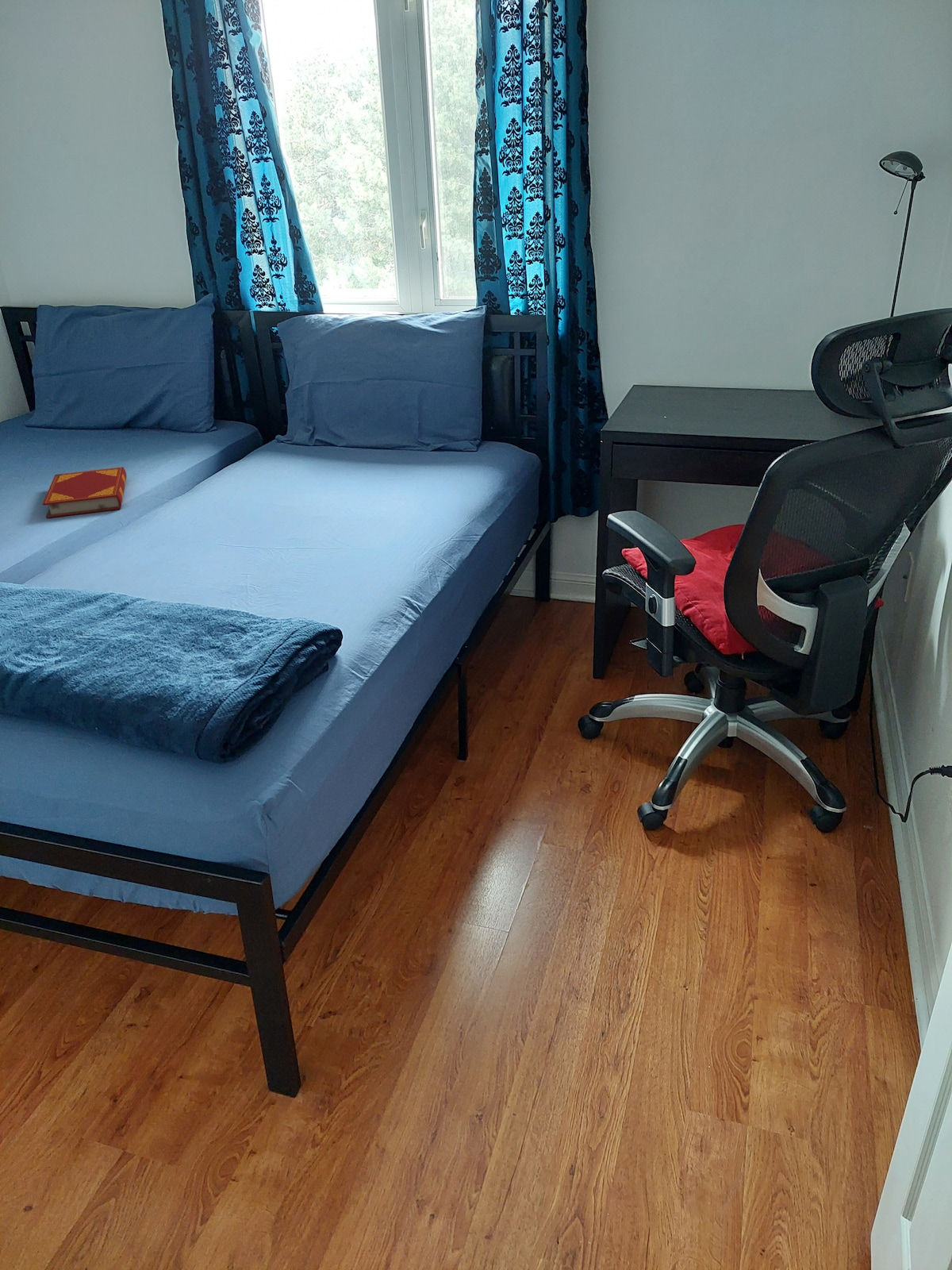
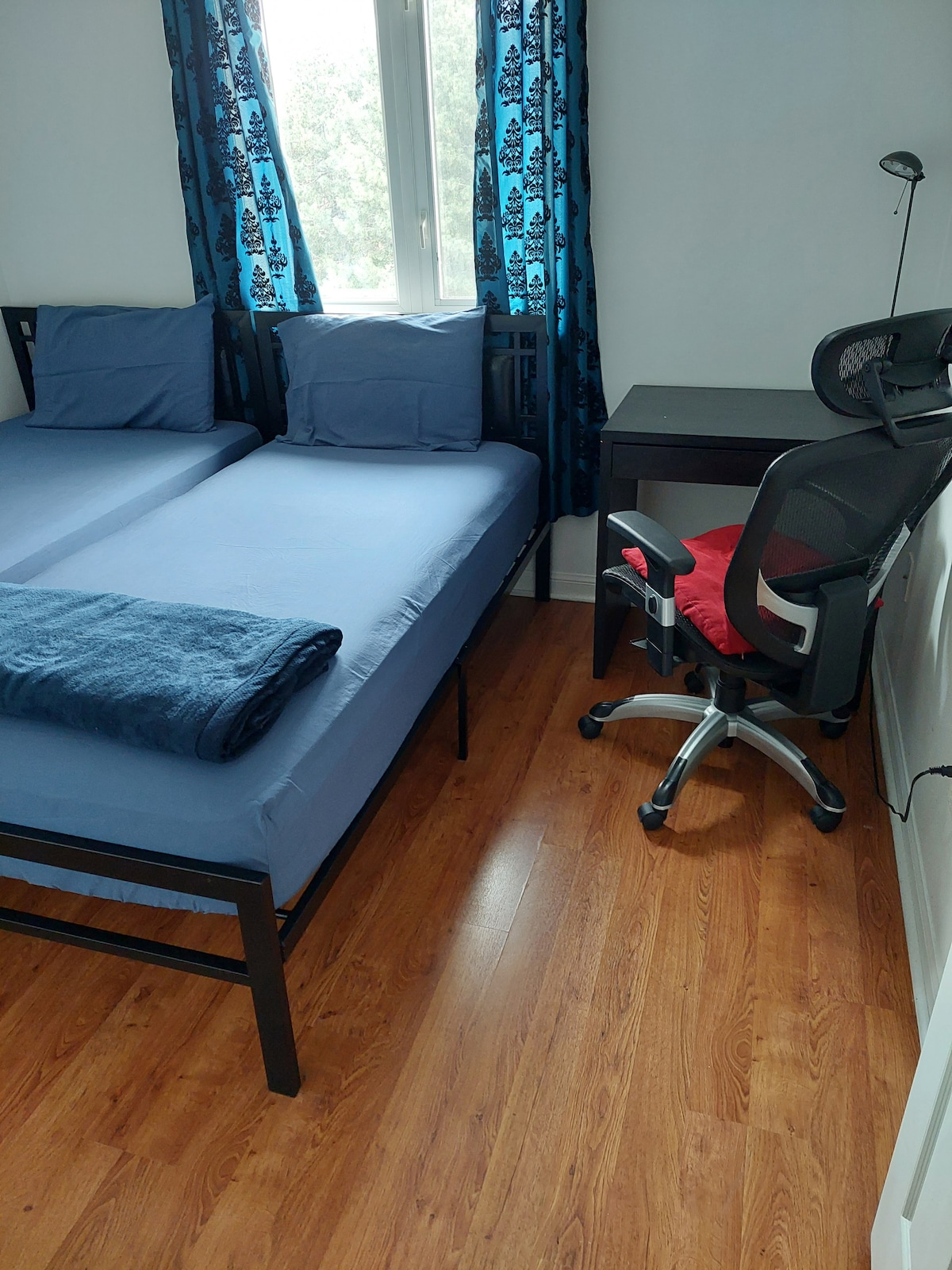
- hardback book [41,466,127,518]
